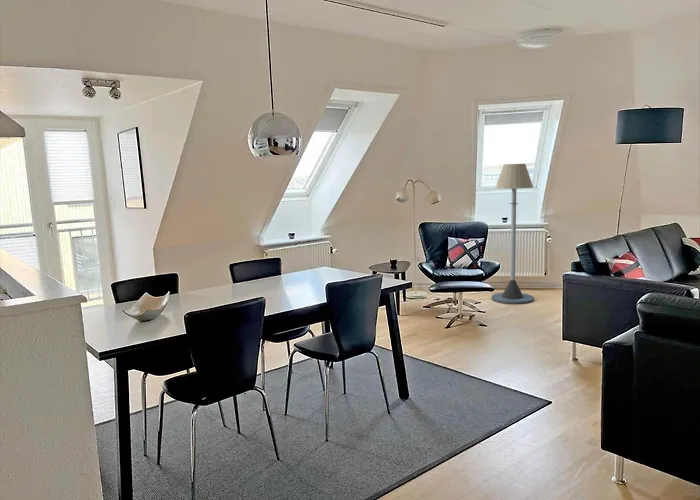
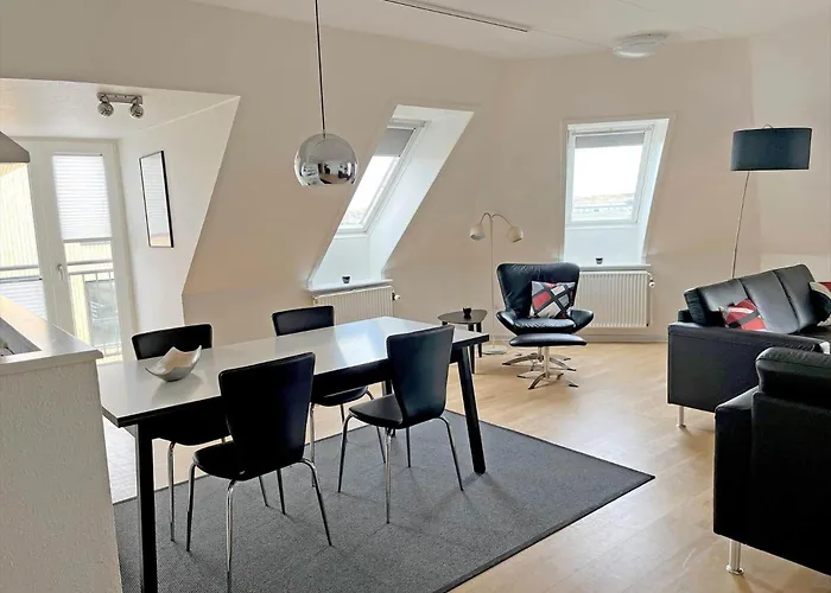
- floor lamp [491,163,535,305]
